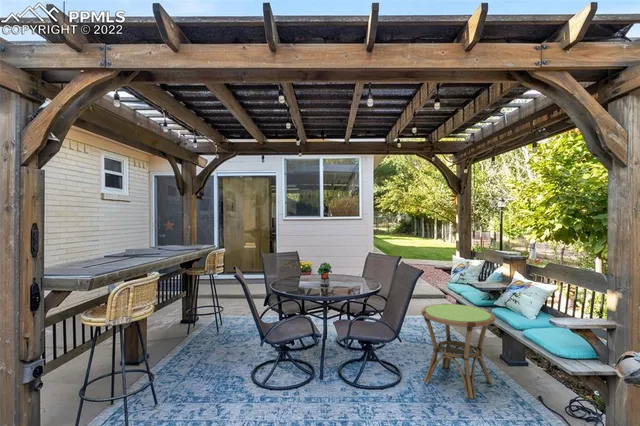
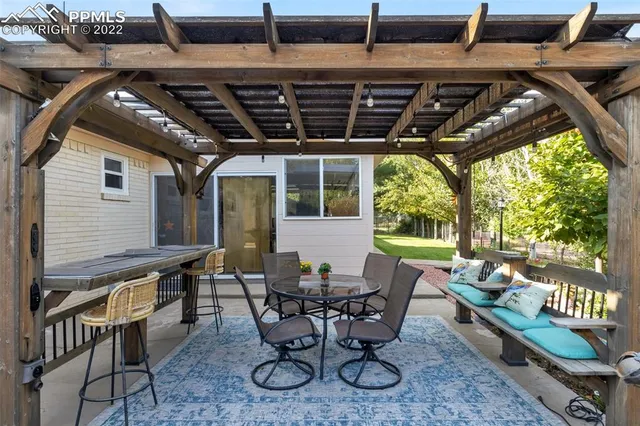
- side table [420,303,496,400]
